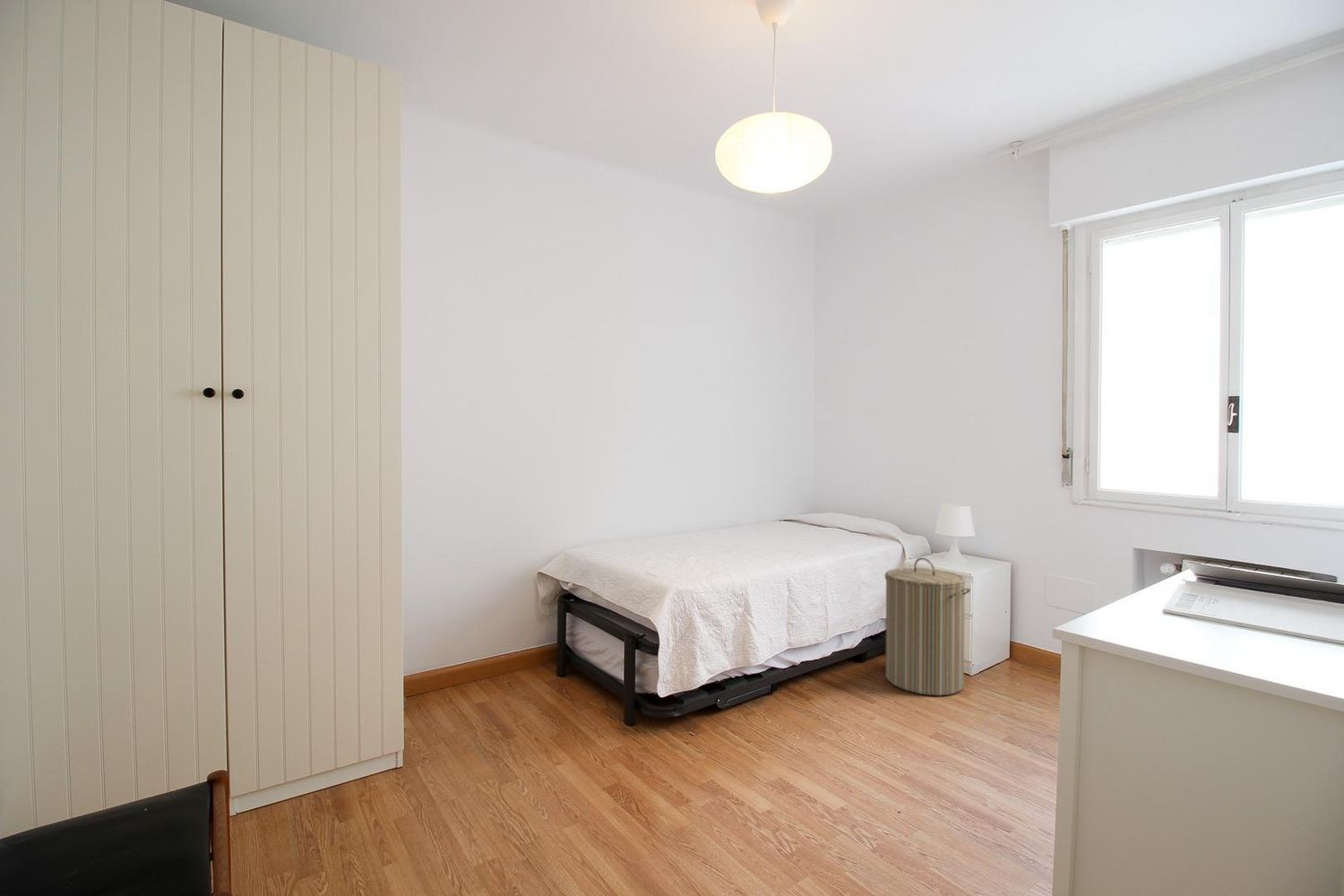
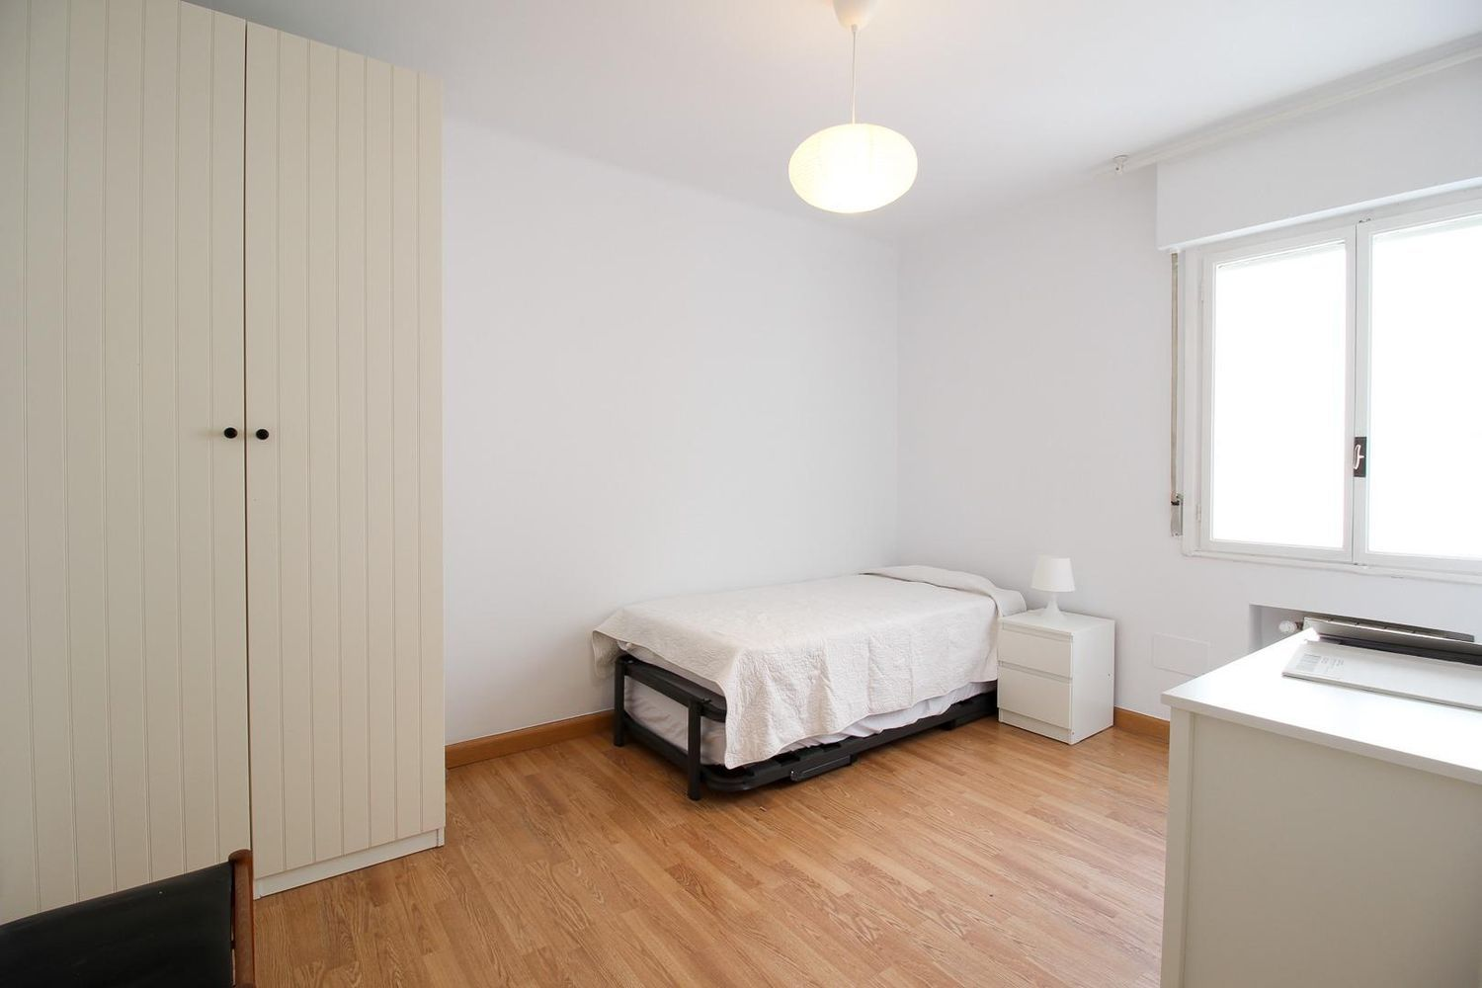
- laundry hamper [883,556,971,696]
